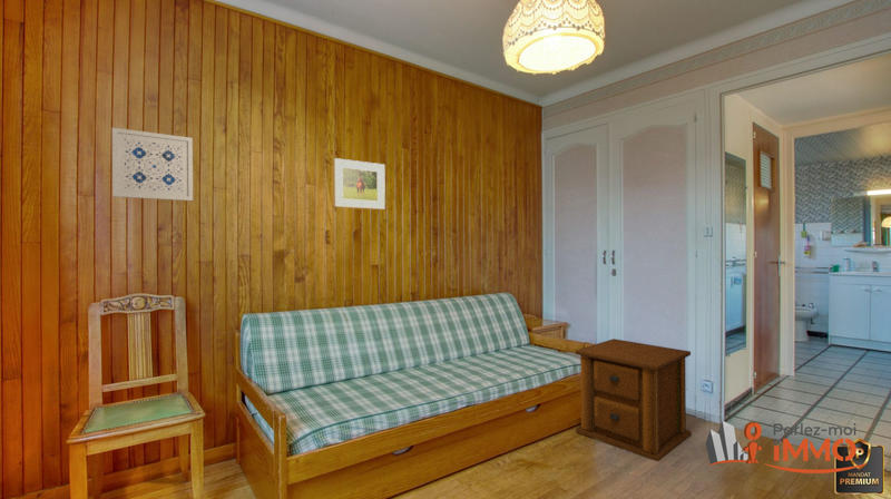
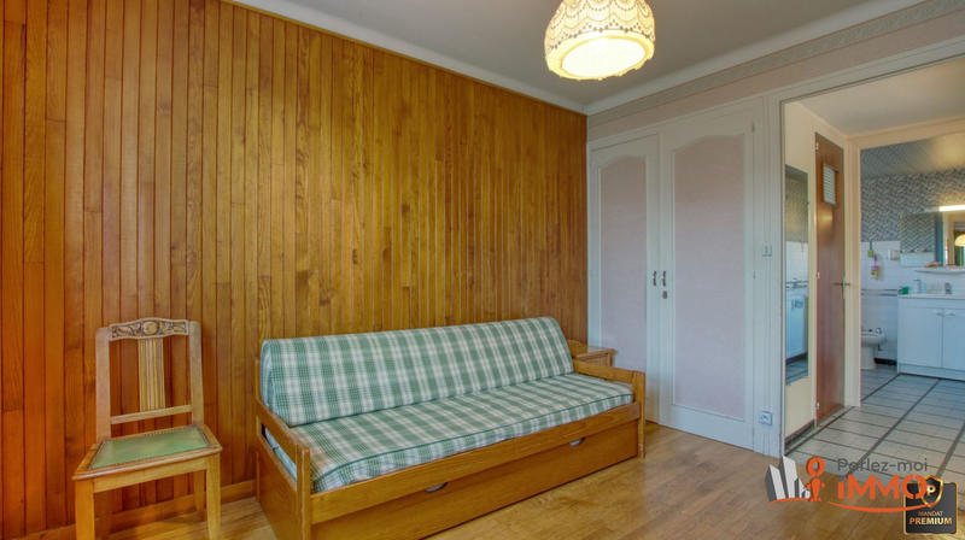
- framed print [333,157,386,211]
- wall art [111,127,194,202]
- side table [575,337,693,462]
